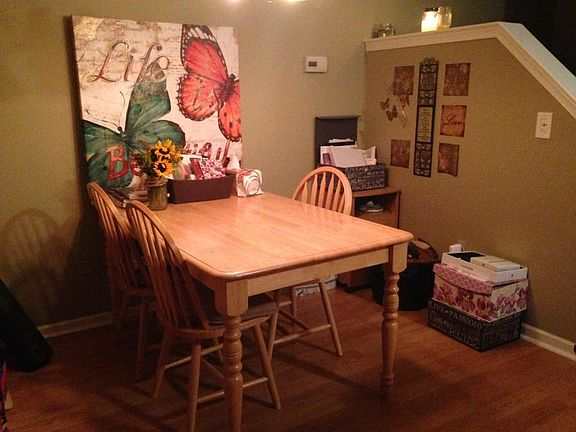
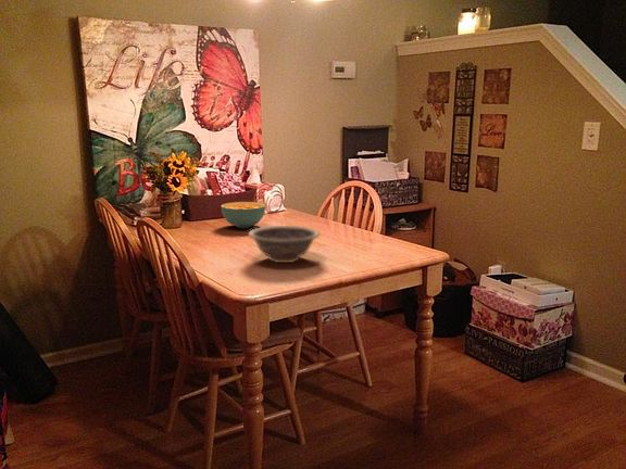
+ decorative bowl [247,225,321,264]
+ cereal bowl [220,201,266,229]
